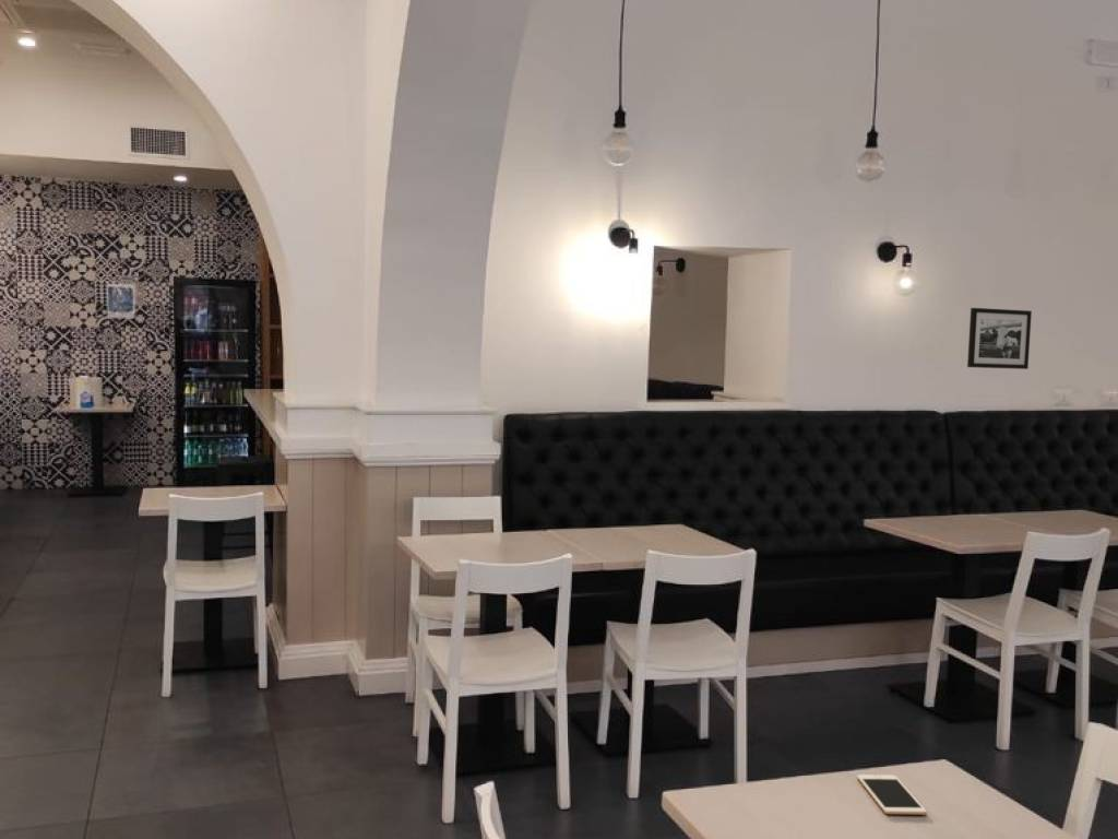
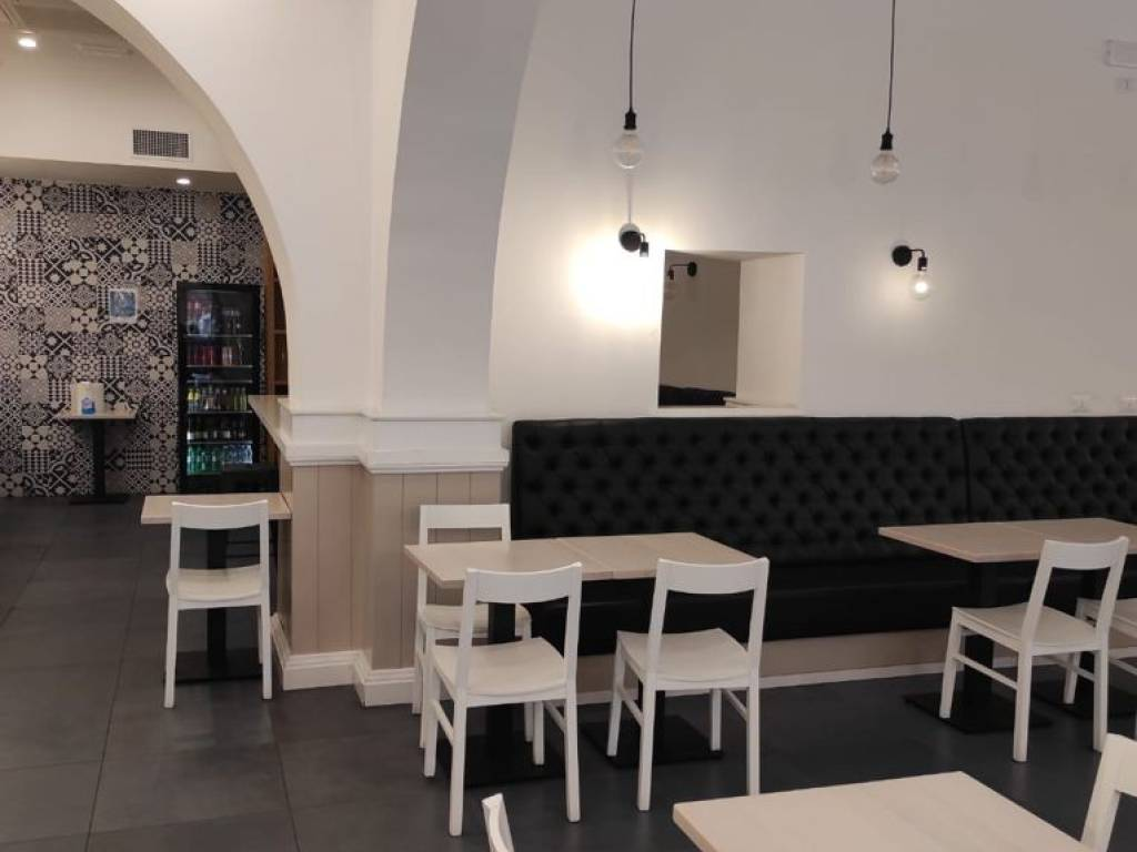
- picture frame [966,307,1033,370]
- cell phone [856,773,928,816]
